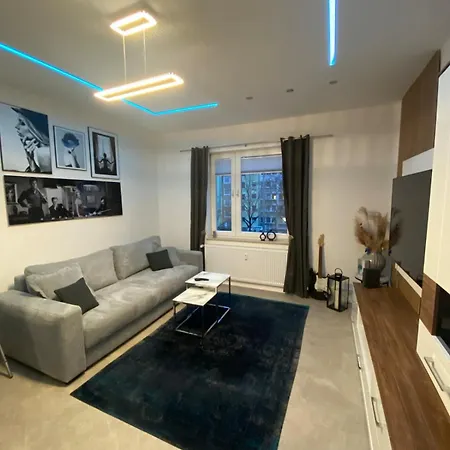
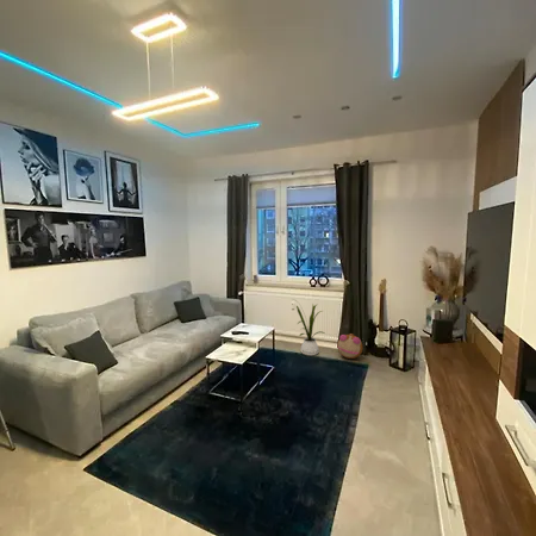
+ house plant [292,298,325,356]
+ plush toy [336,332,363,360]
